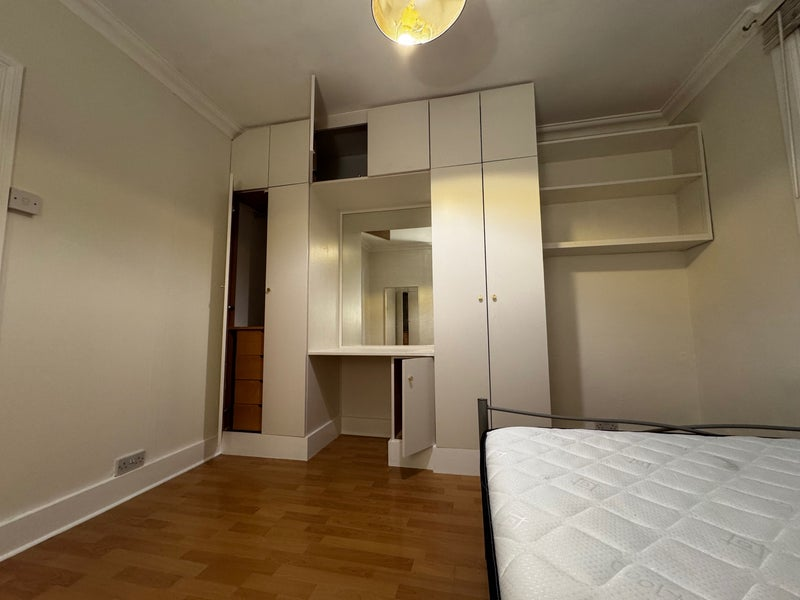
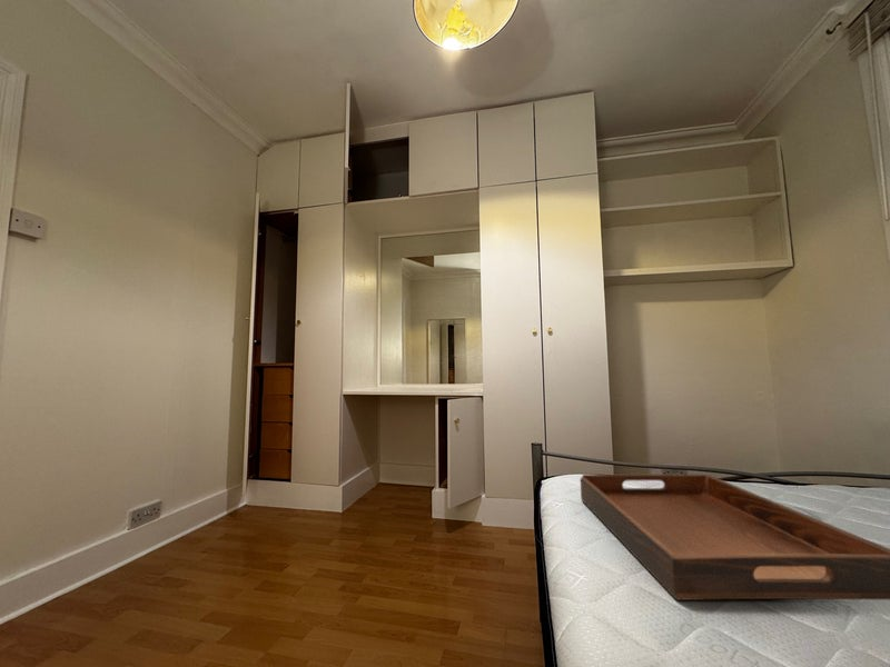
+ serving tray [580,474,890,601]
